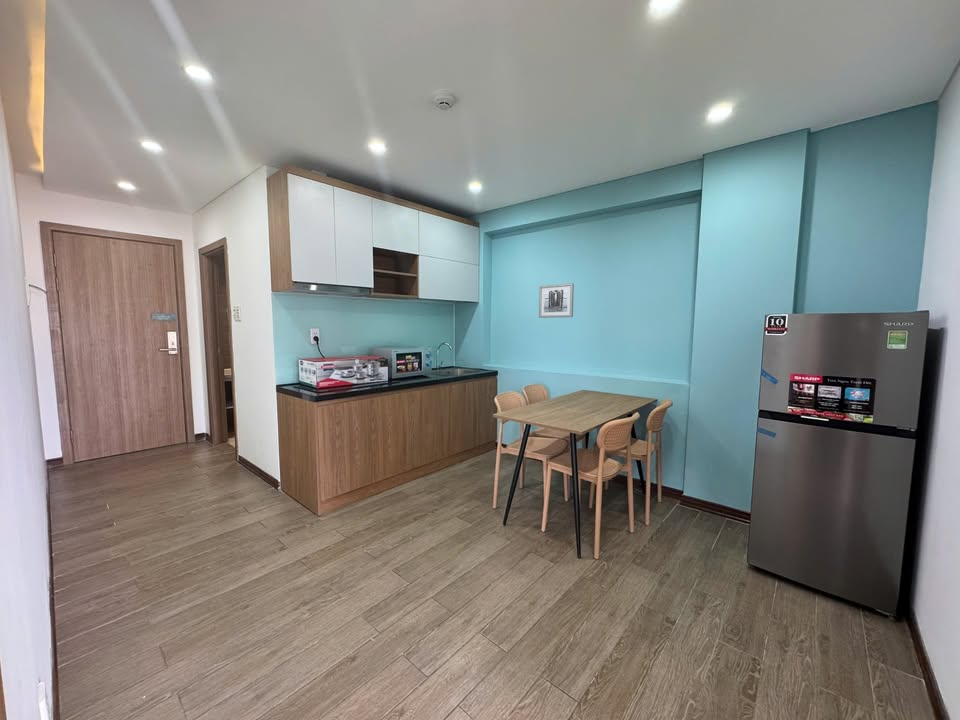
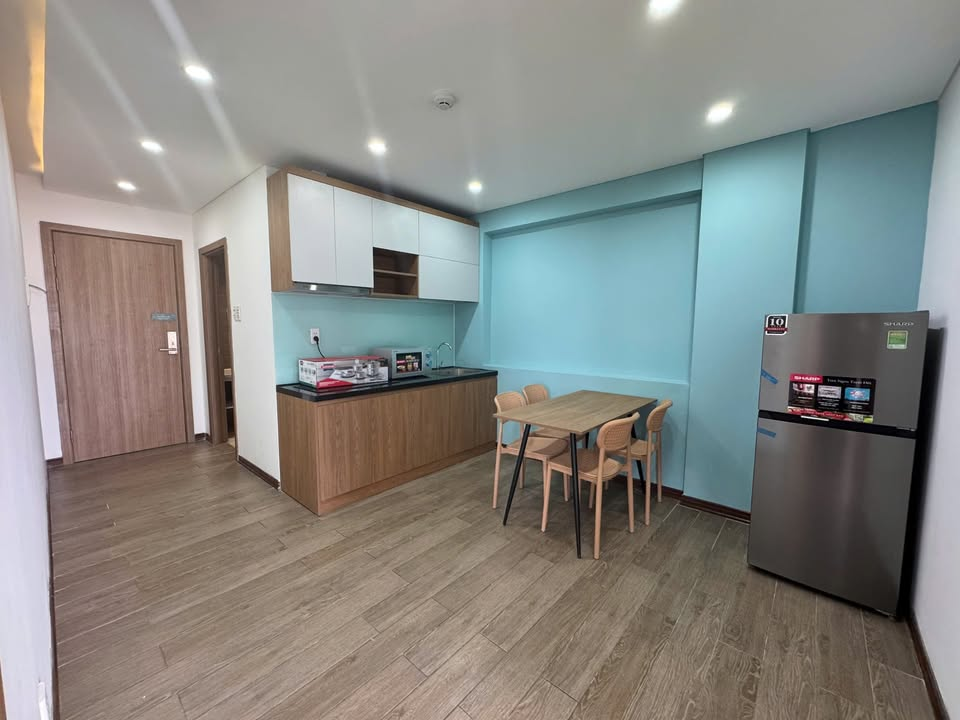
- wall art [538,282,575,319]
